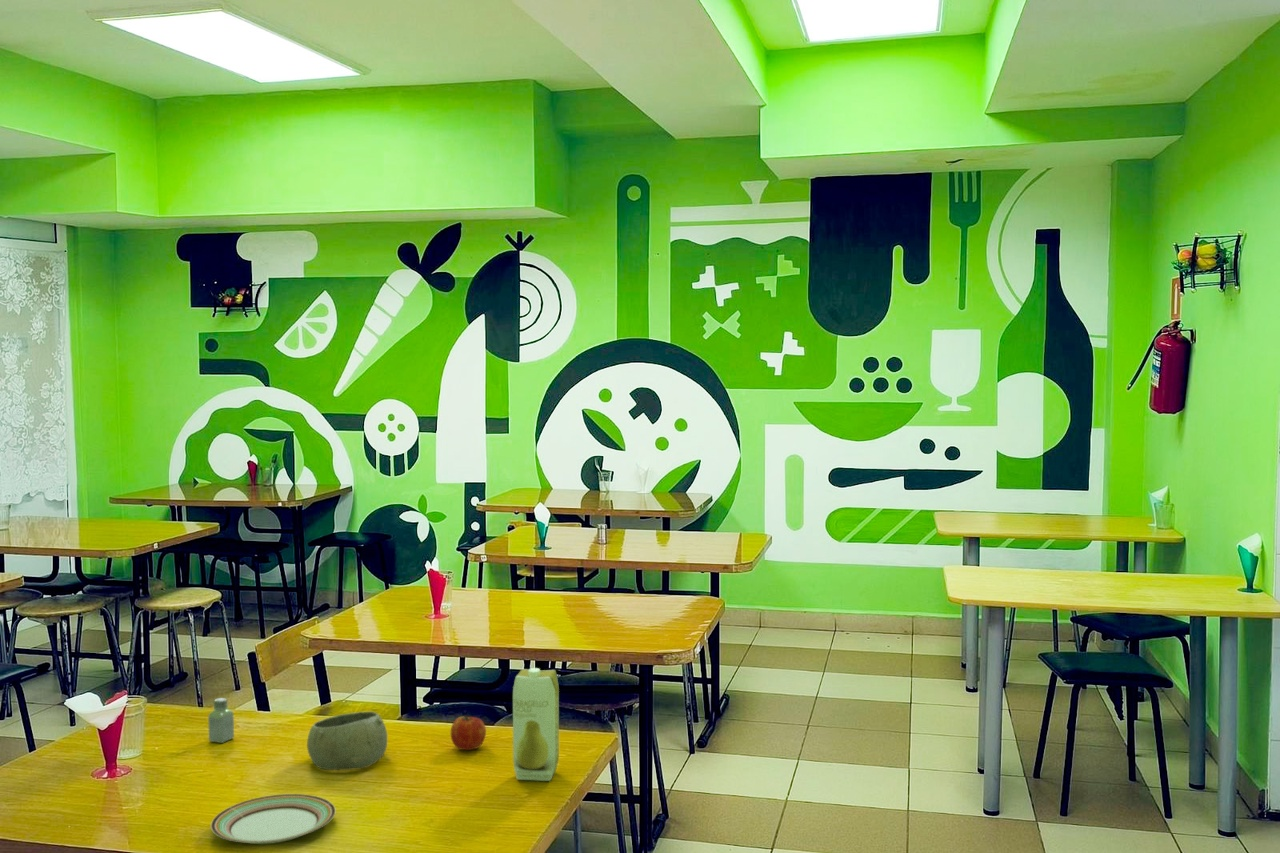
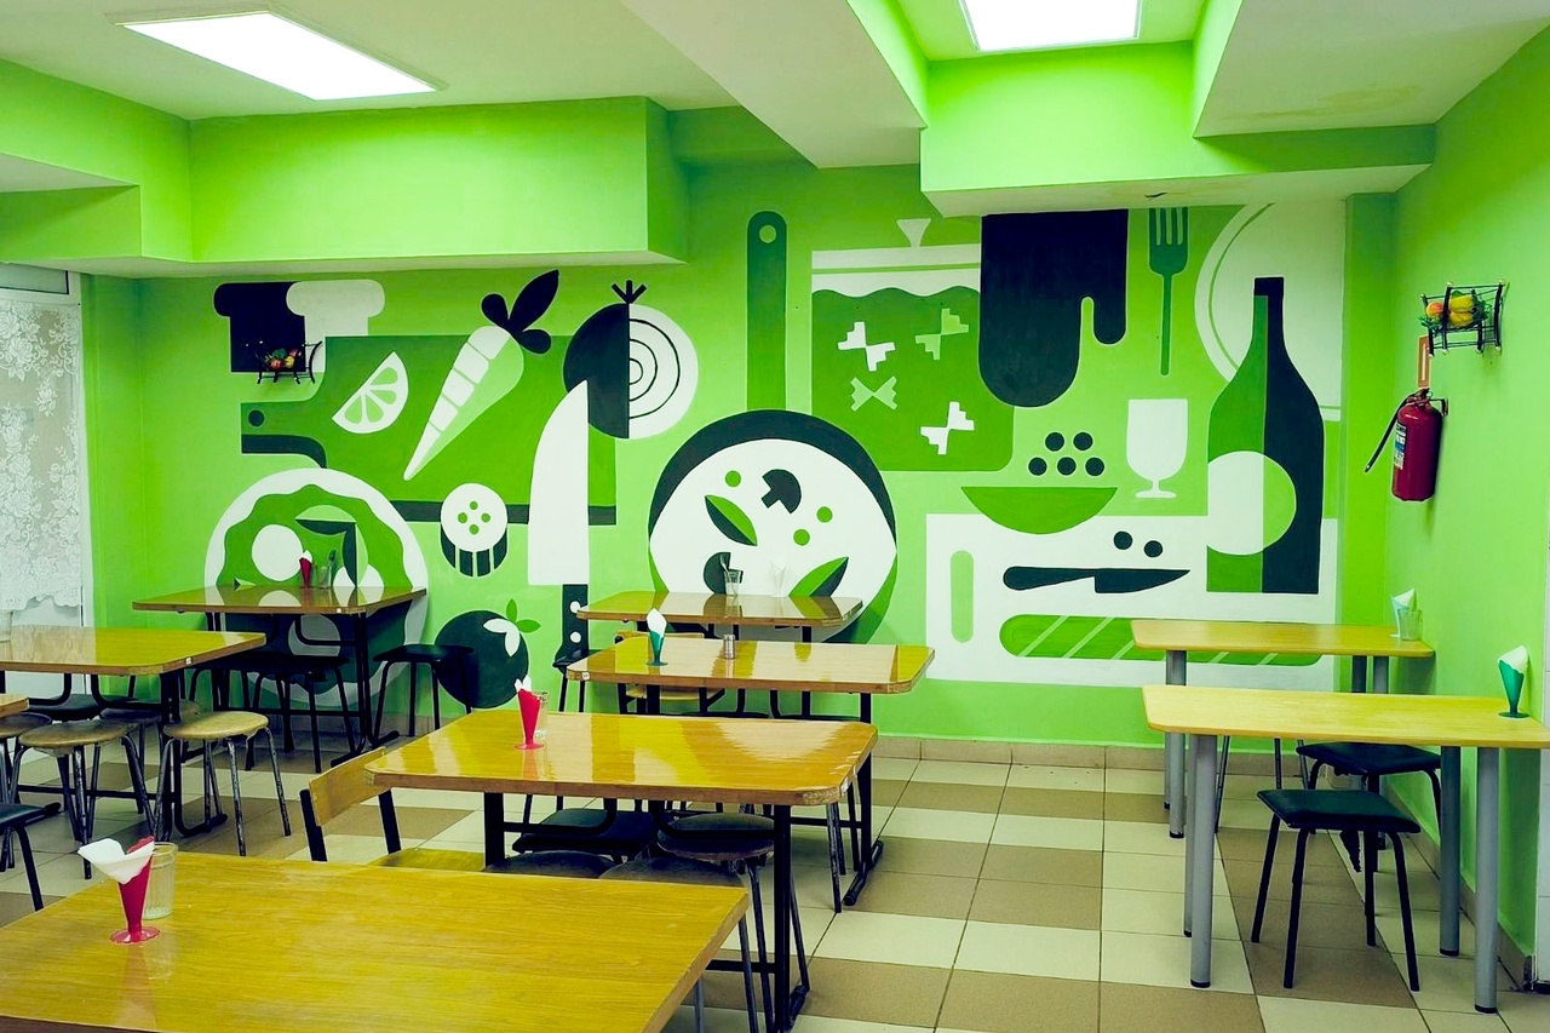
- fruit [450,714,487,751]
- juice carton [512,667,560,782]
- plate [210,793,336,845]
- saltshaker [207,697,235,744]
- bowl [306,711,388,771]
